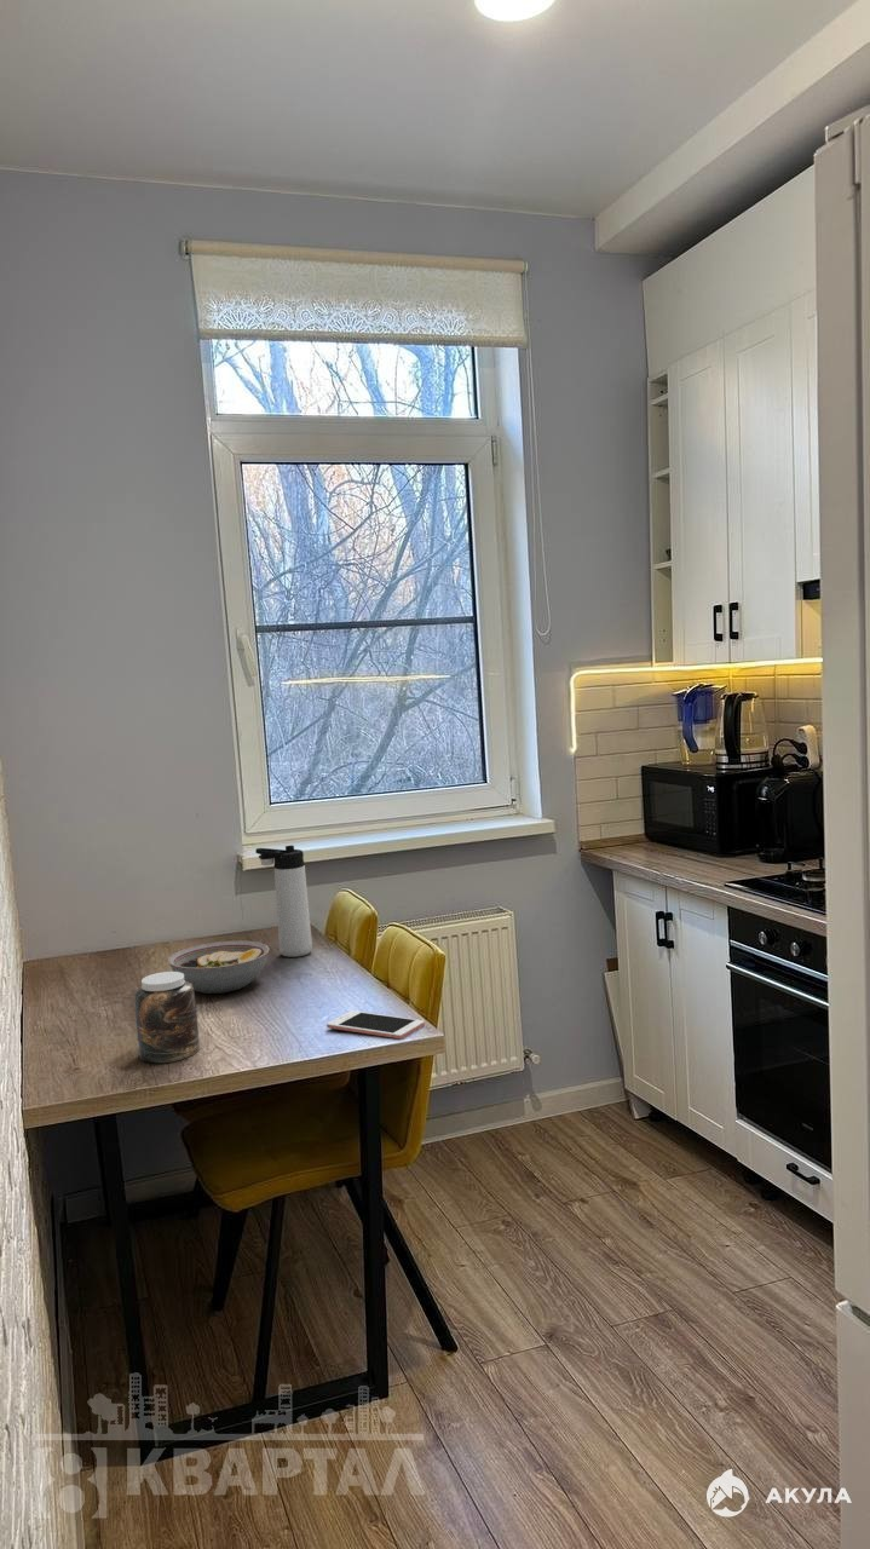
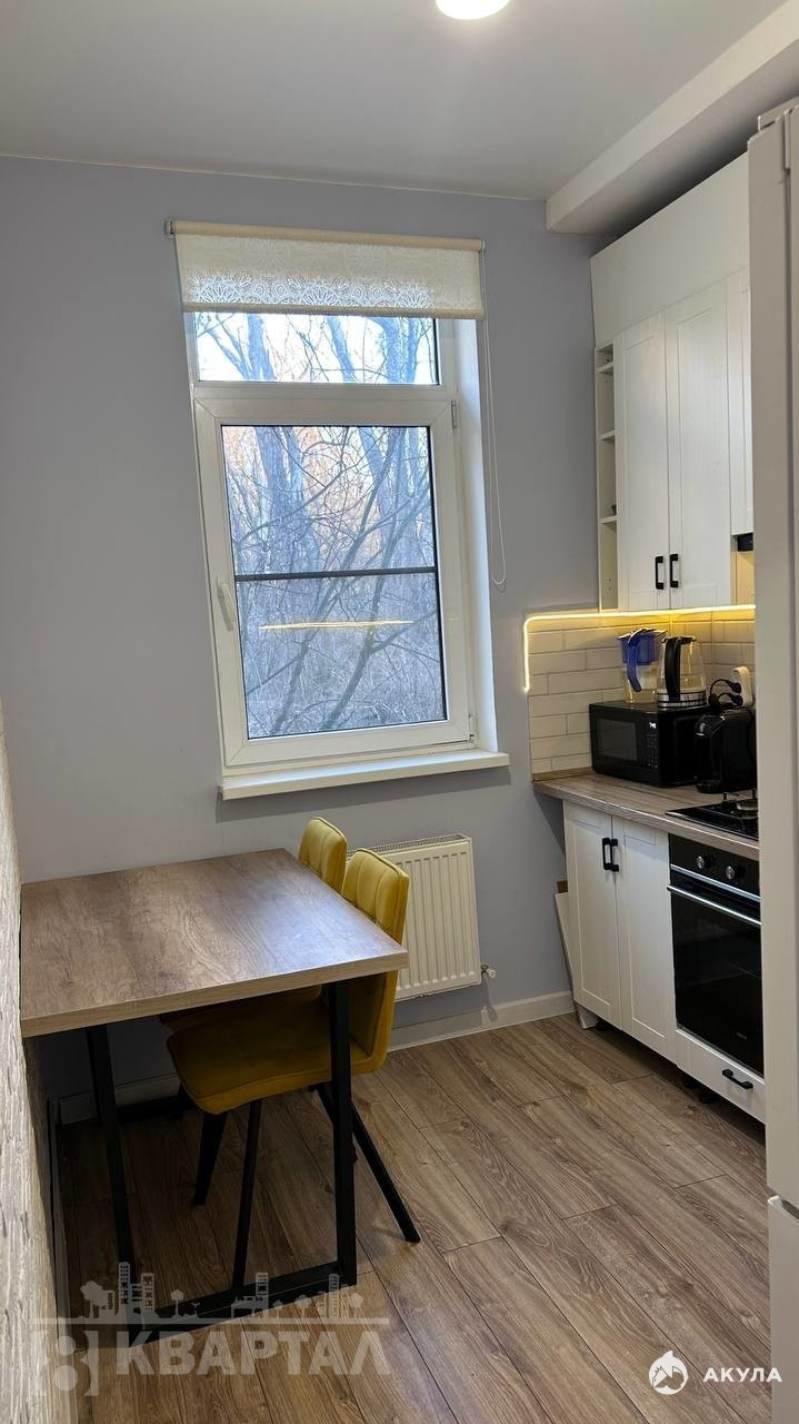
- thermos bottle [254,845,313,958]
- cell phone [325,1009,426,1040]
- jar [133,971,201,1064]
- bowl [166,940,271,995]
